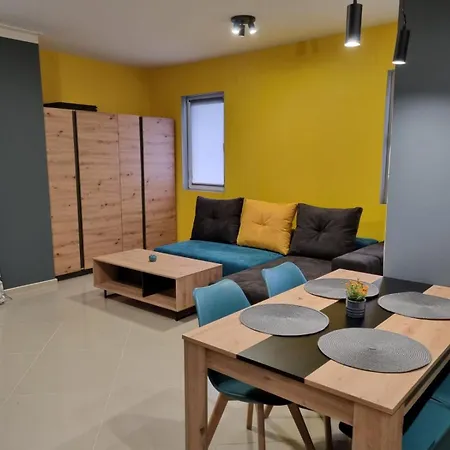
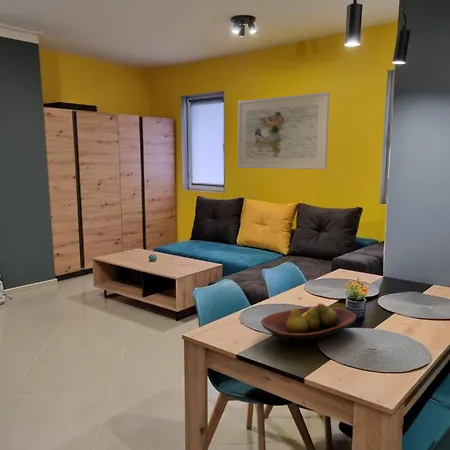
+ fruit bowl [260,302,357,344]
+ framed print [237,91,330,170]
